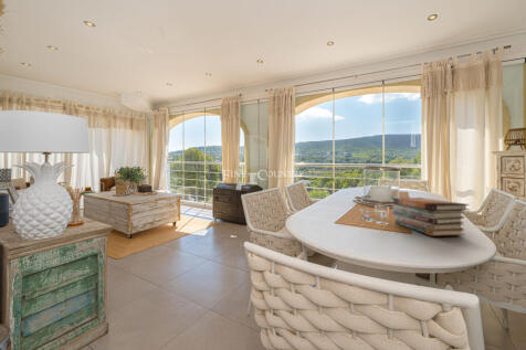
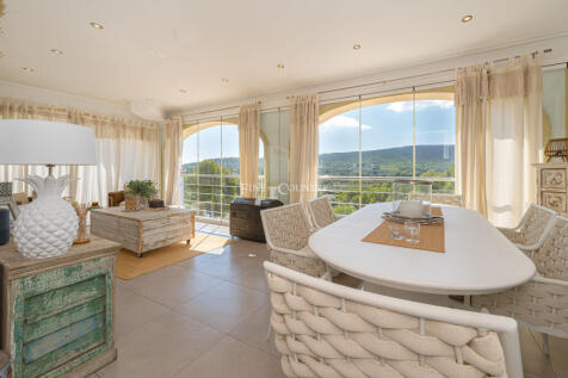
- book stack [391,197,471,237]
